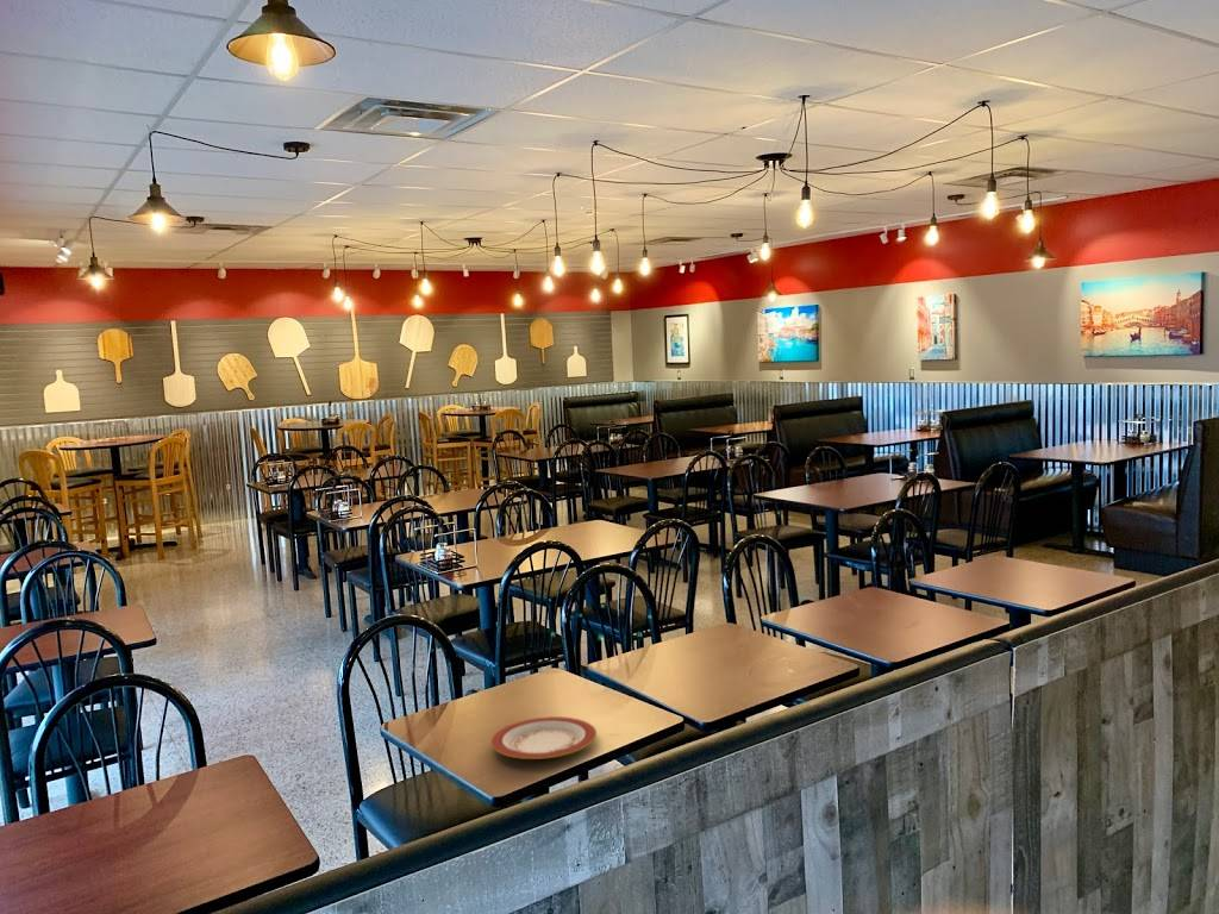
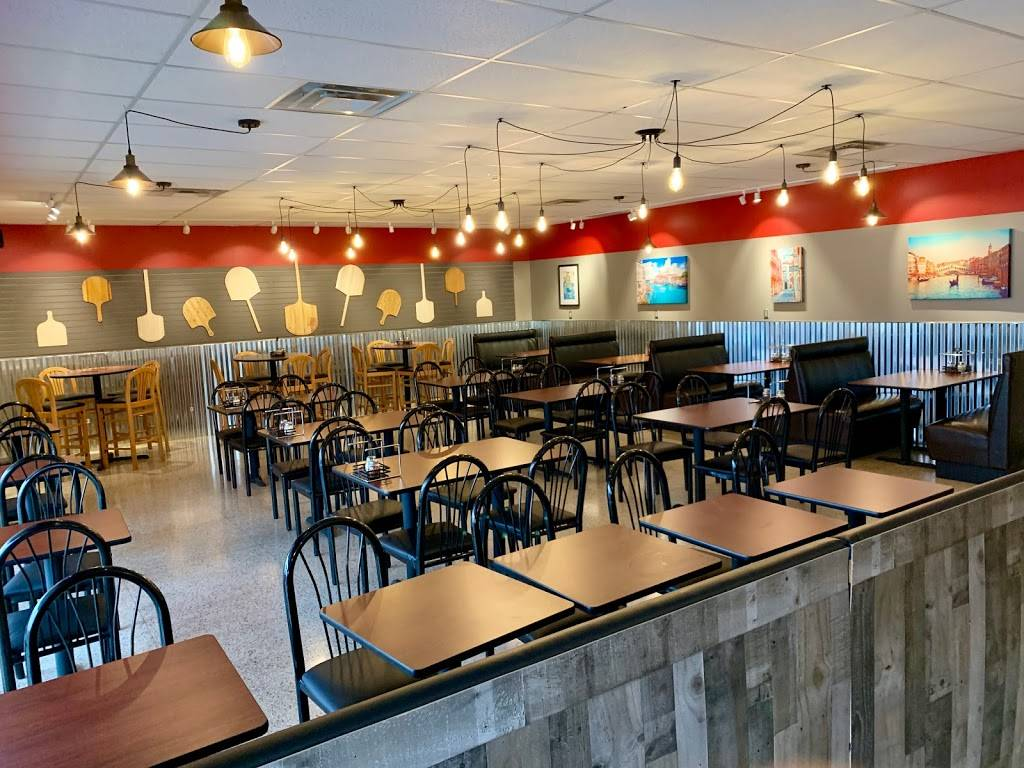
- plate [489,715,598,760]
